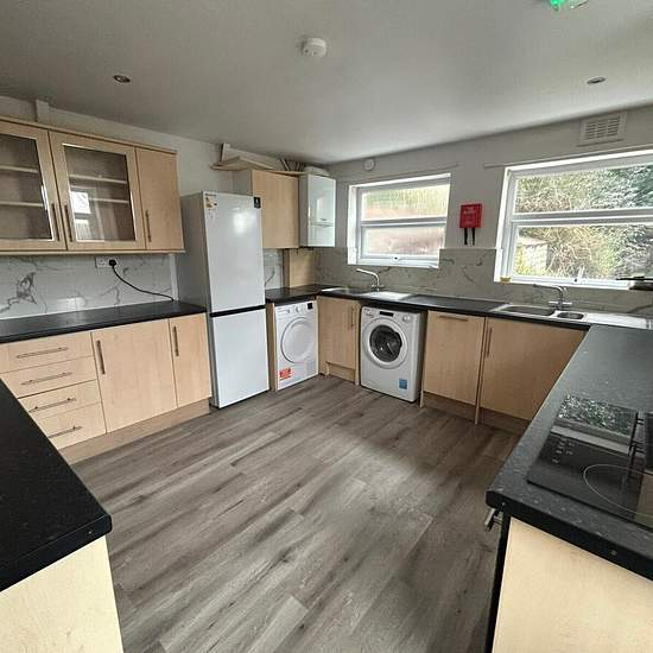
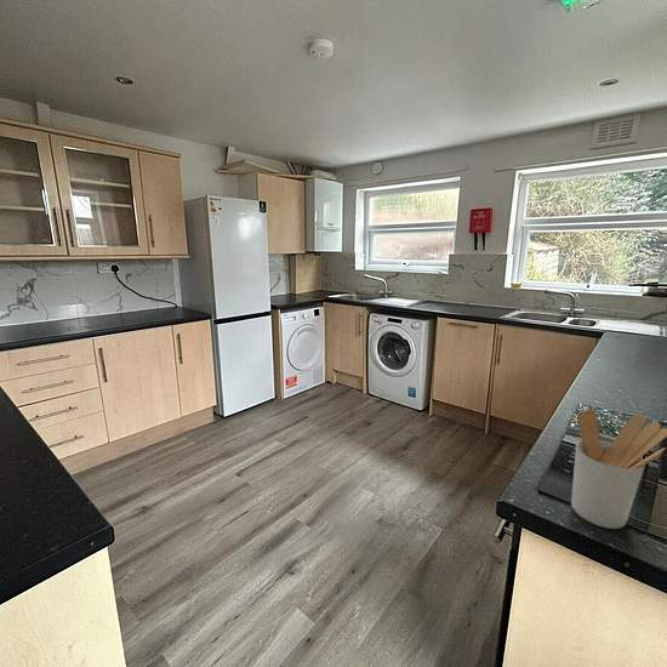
+ utensil holder [570,407,667,530]
